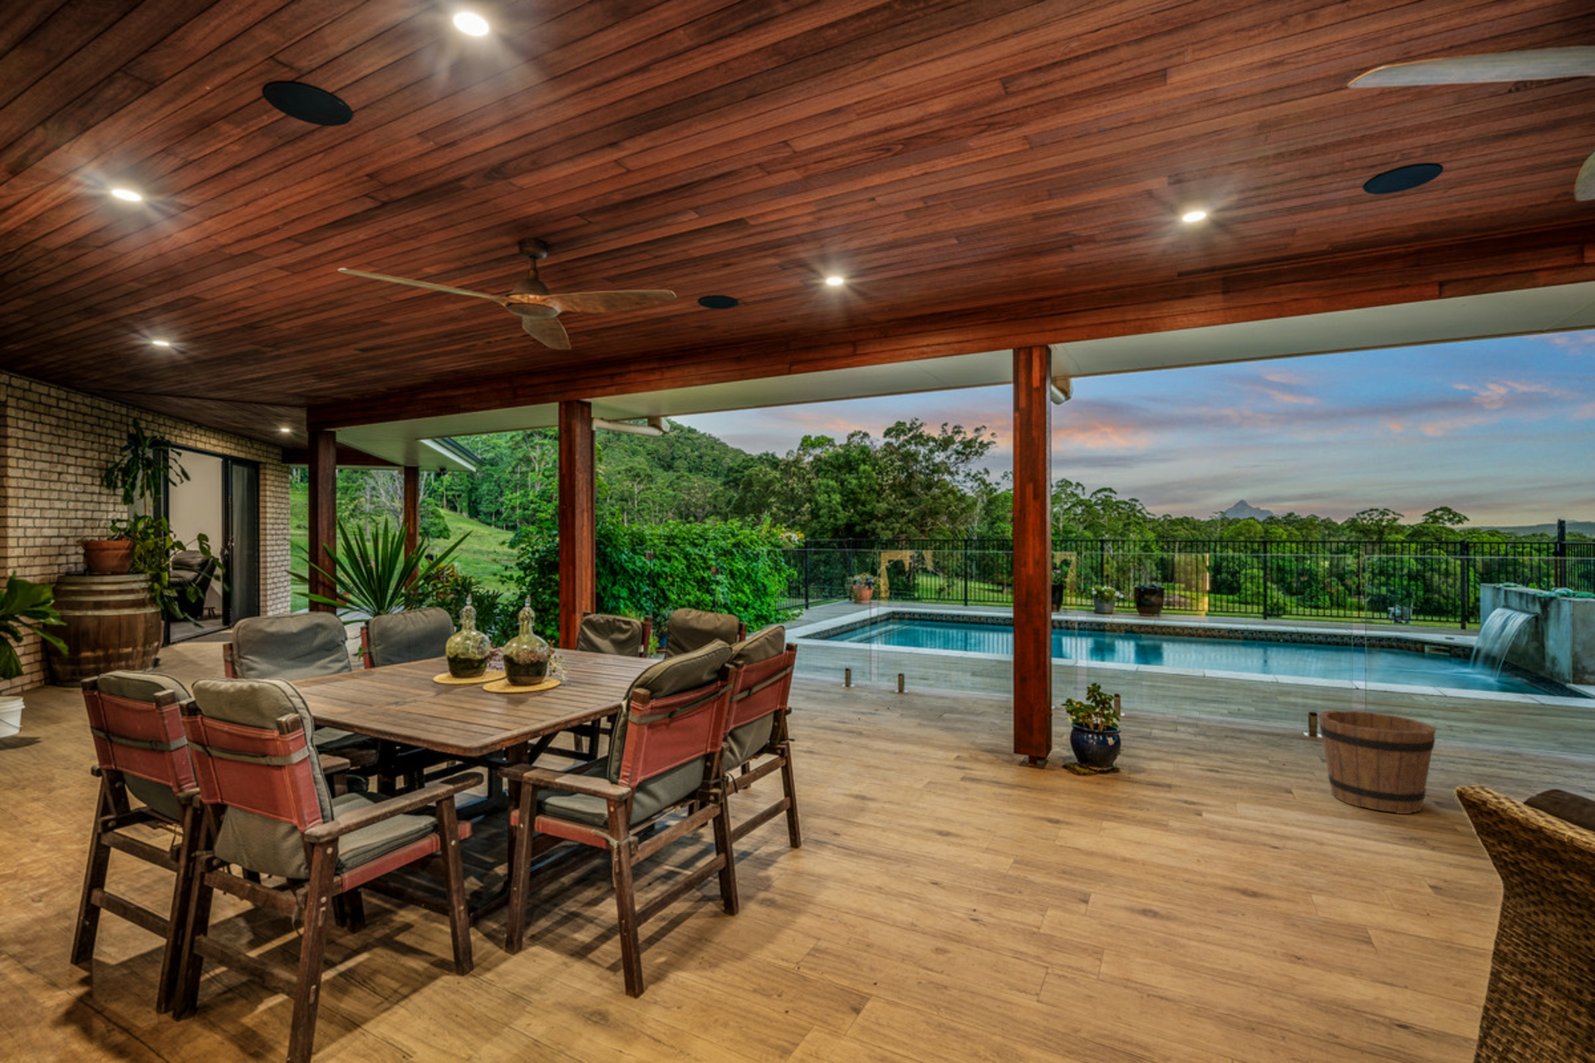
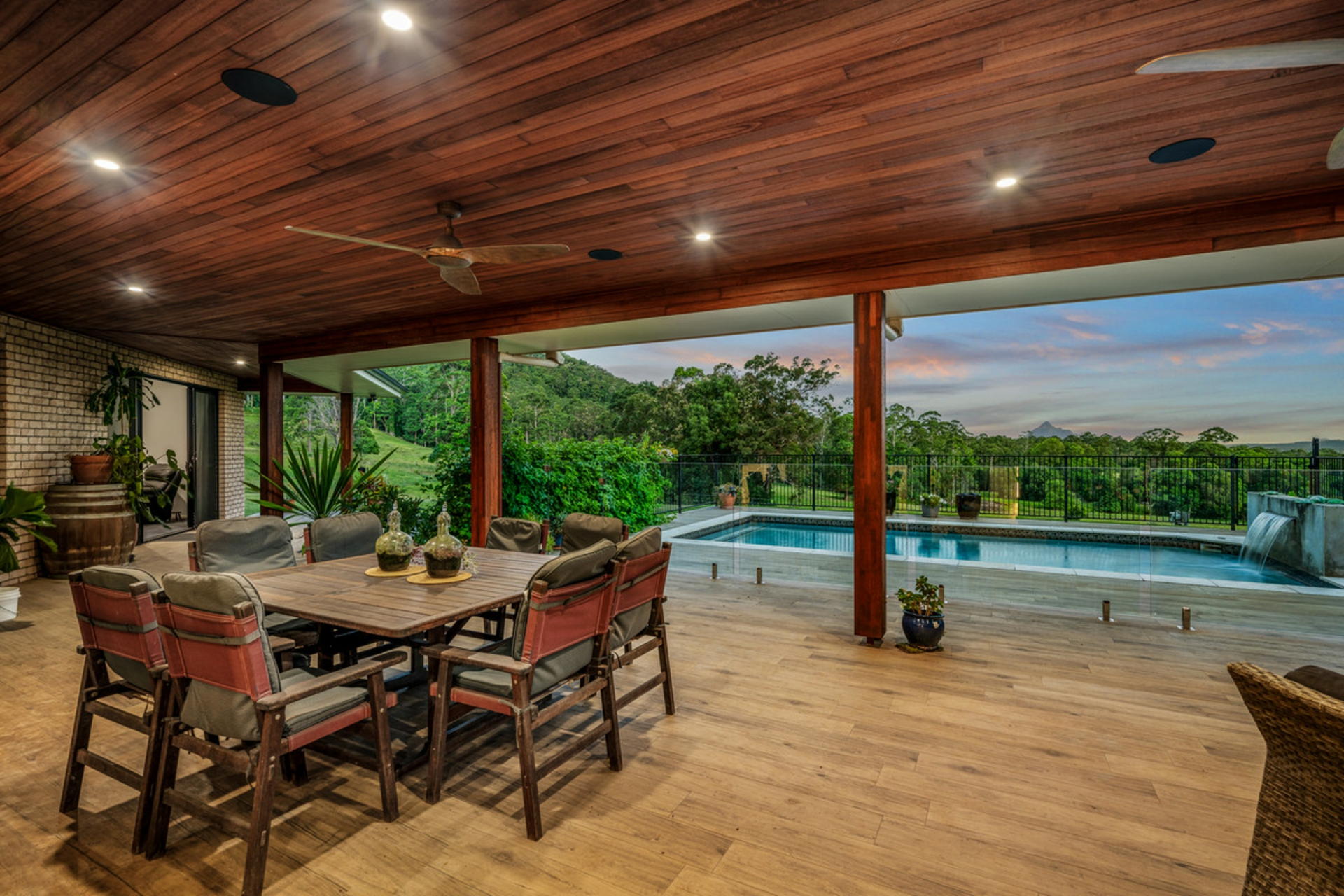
- bucket [1317,709,1436,815]
